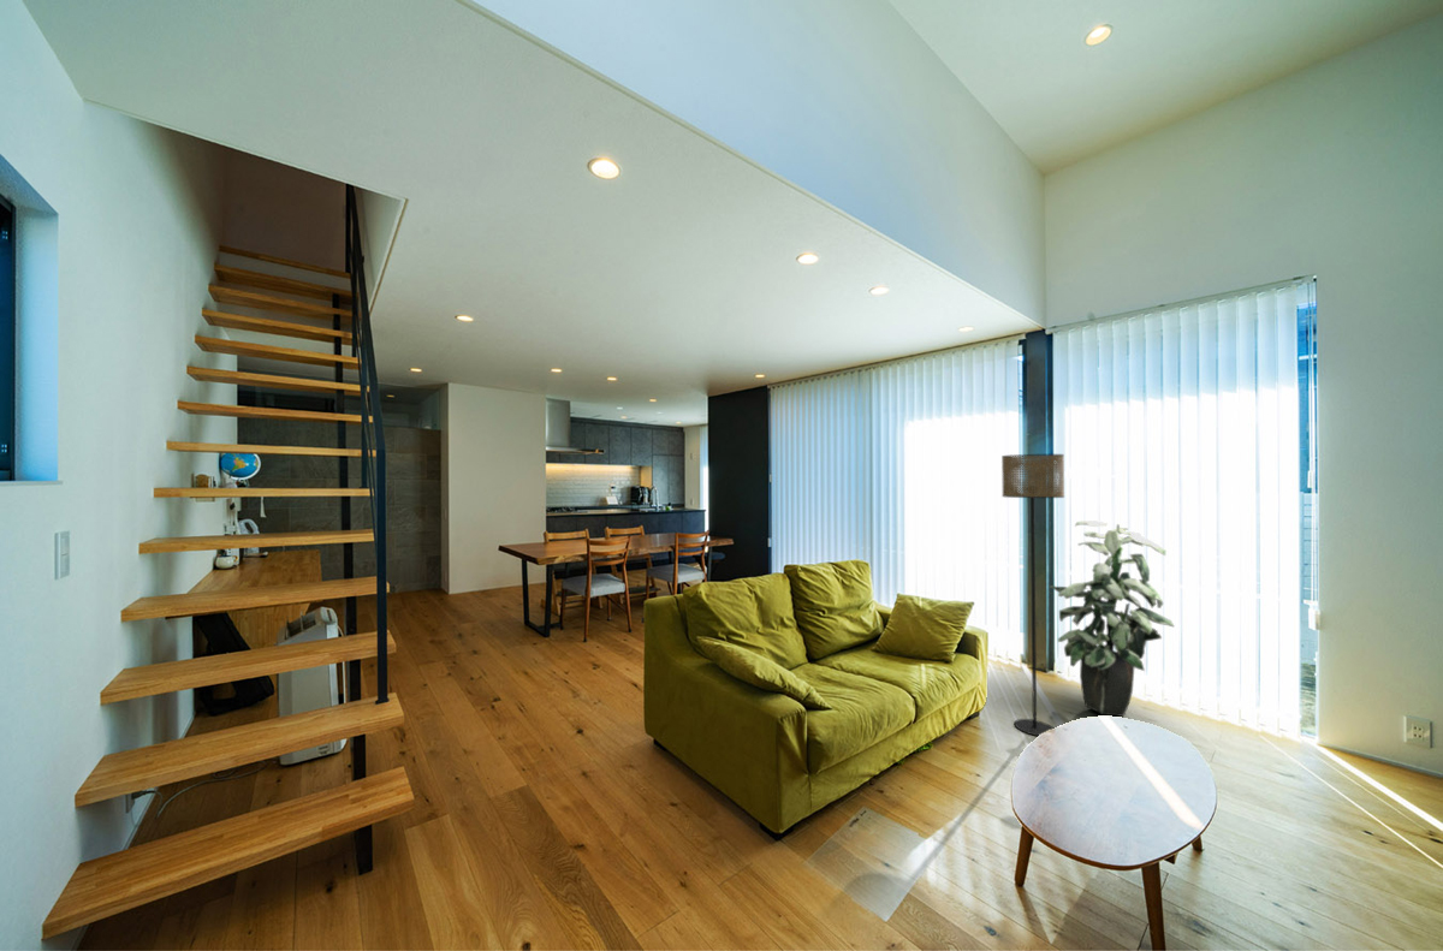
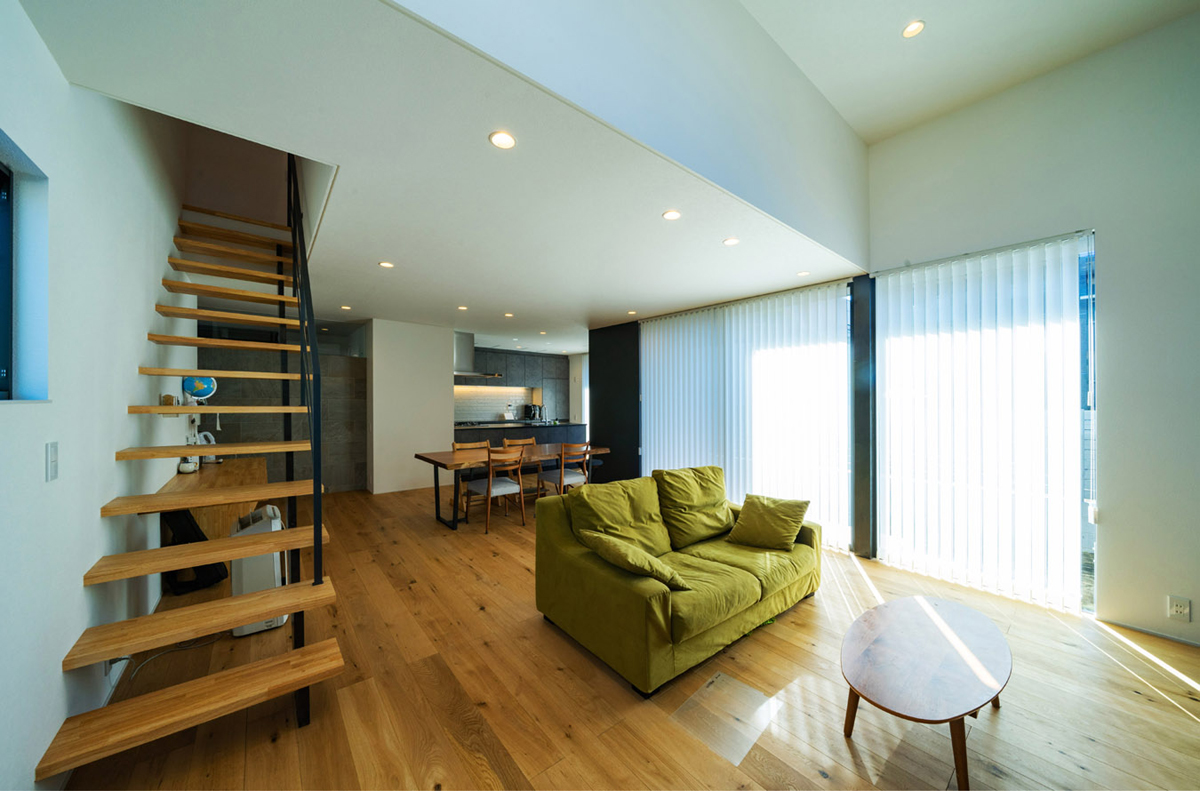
- indoor plant [1049,519,1175,718]
- floor lamp [1000,453,1065,737]
